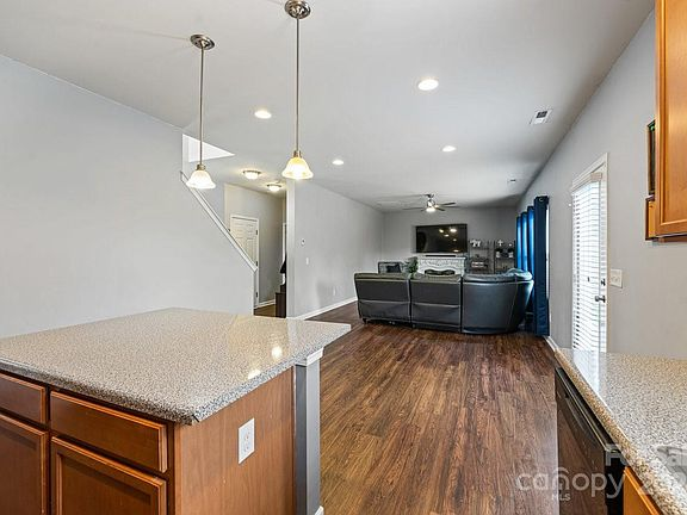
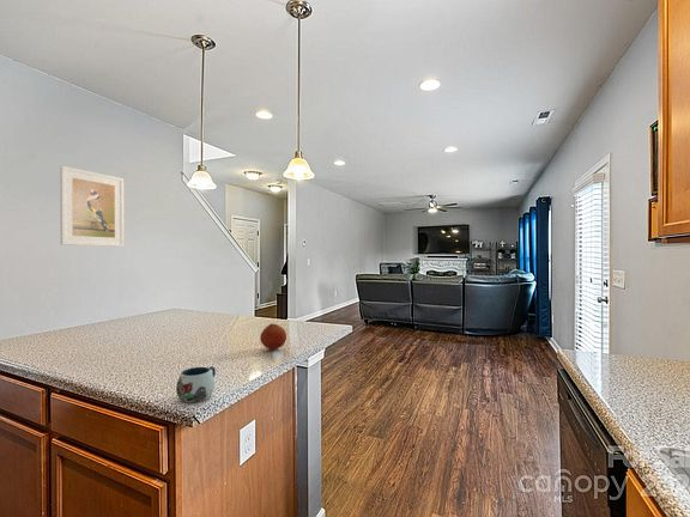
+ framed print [59,165,125,248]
+ mug [175,365,217,403]
+ fruit [259,322,288,351]
